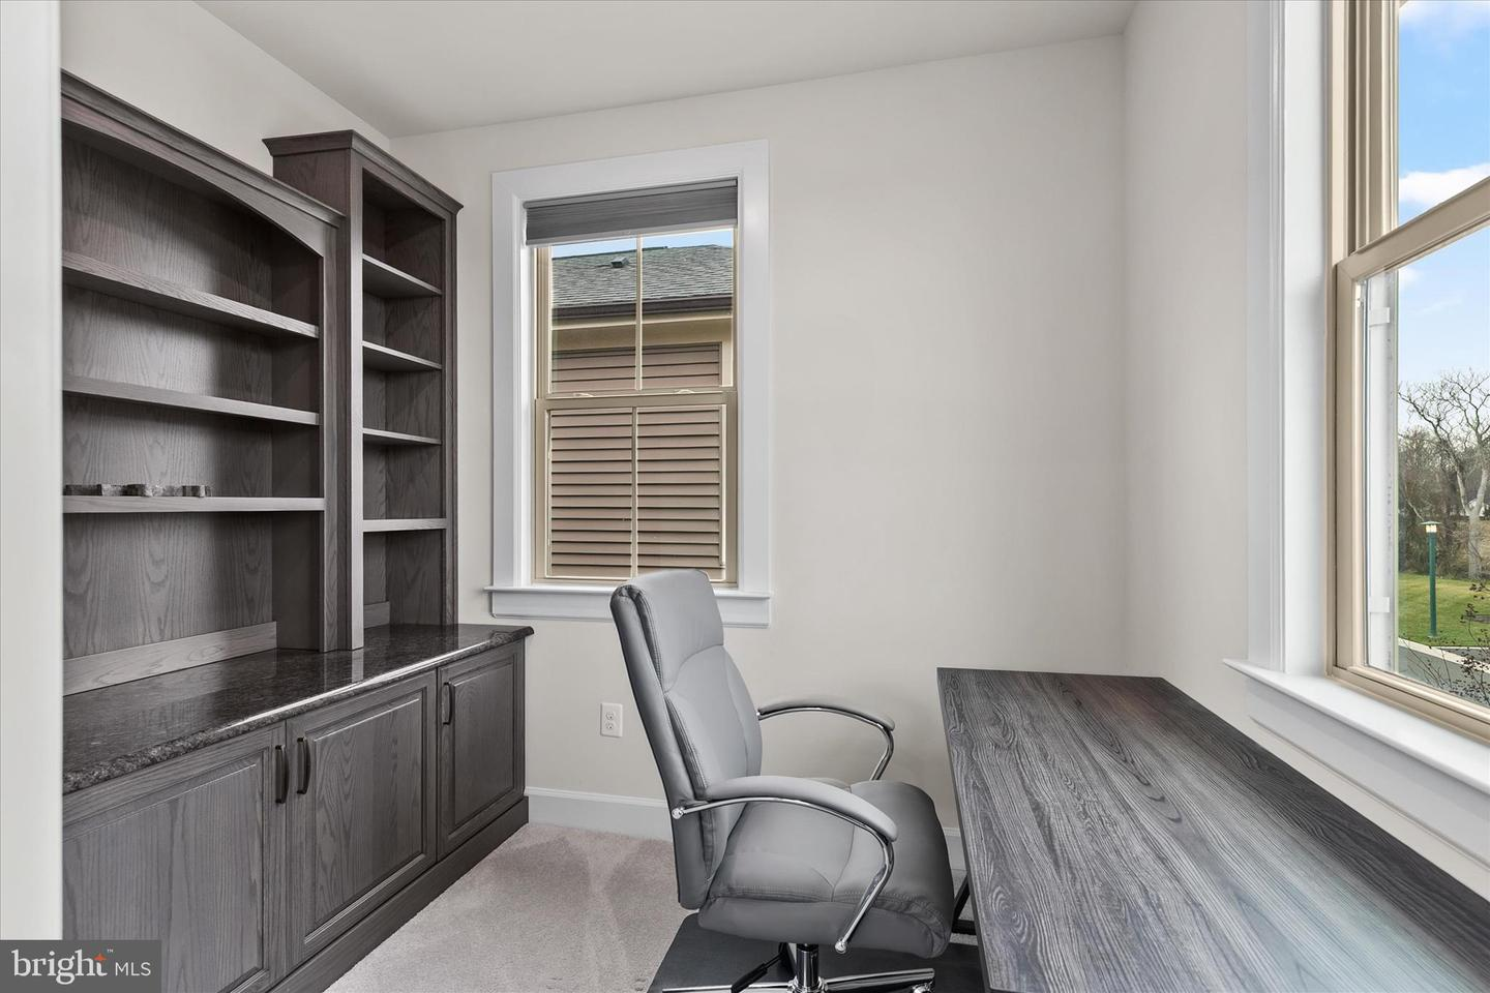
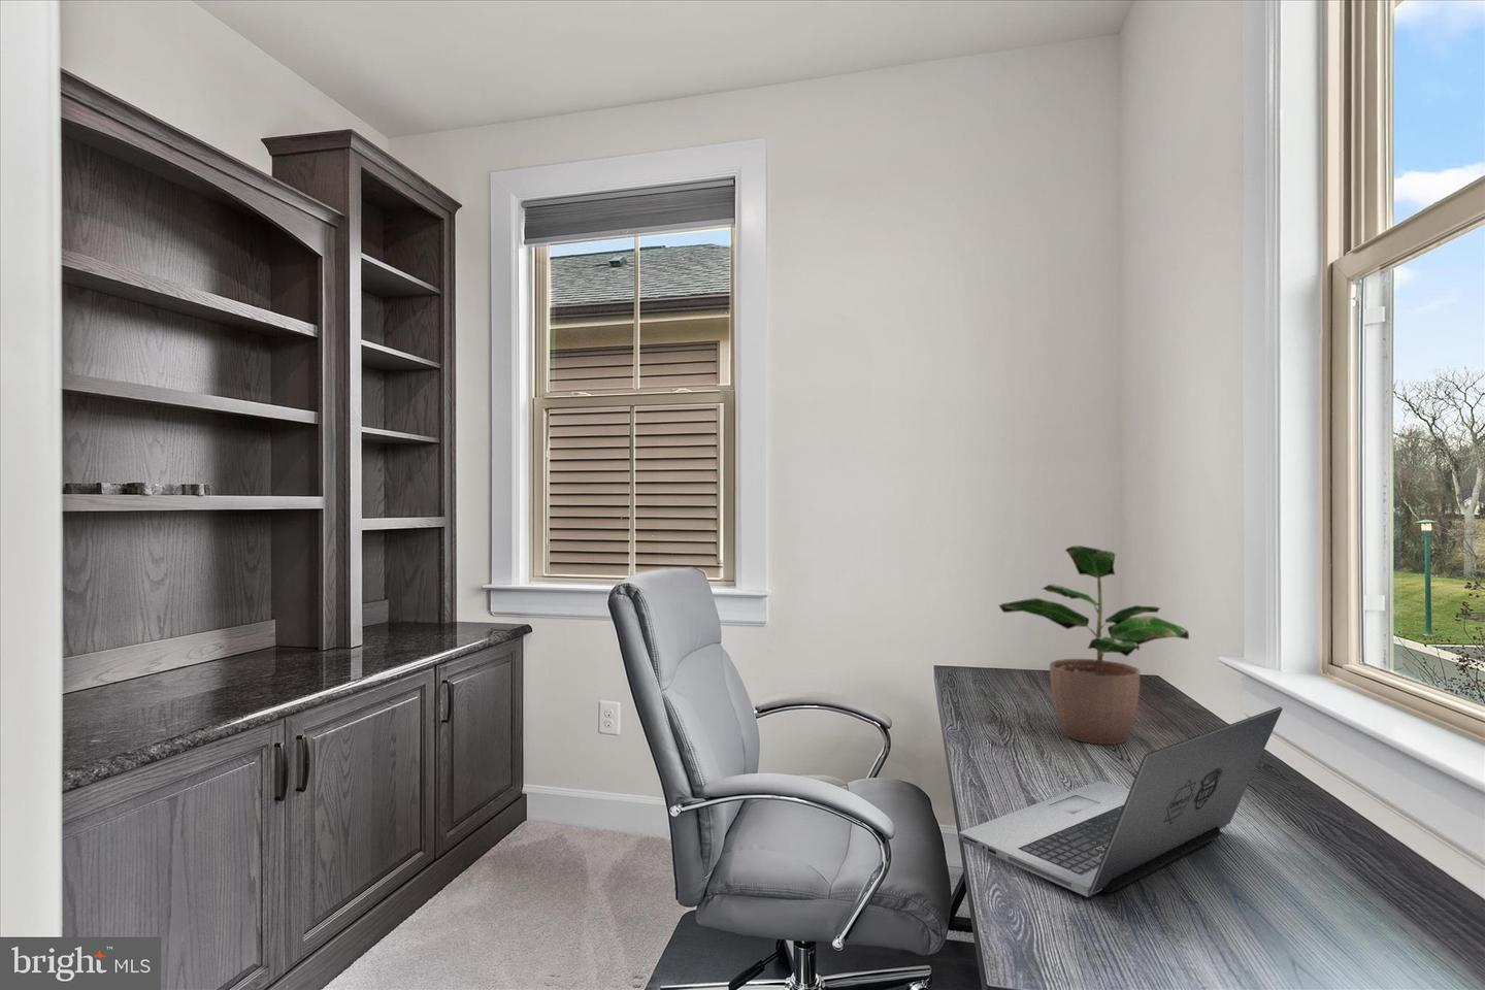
+ laptop [958,706,1284,898]
+ potted plant [998,545,1190,746]
